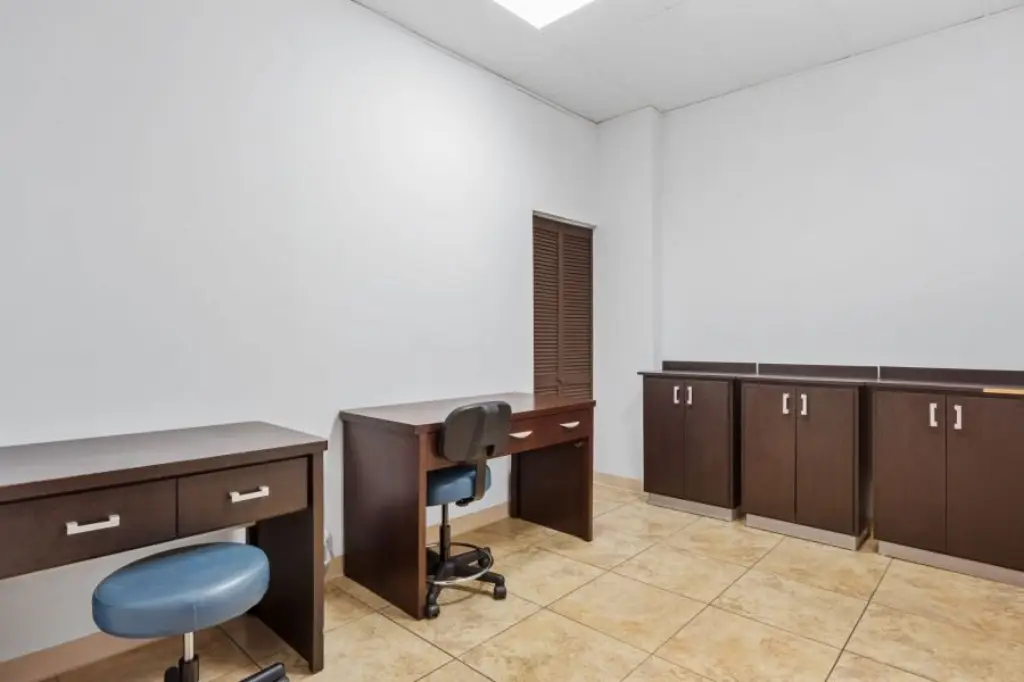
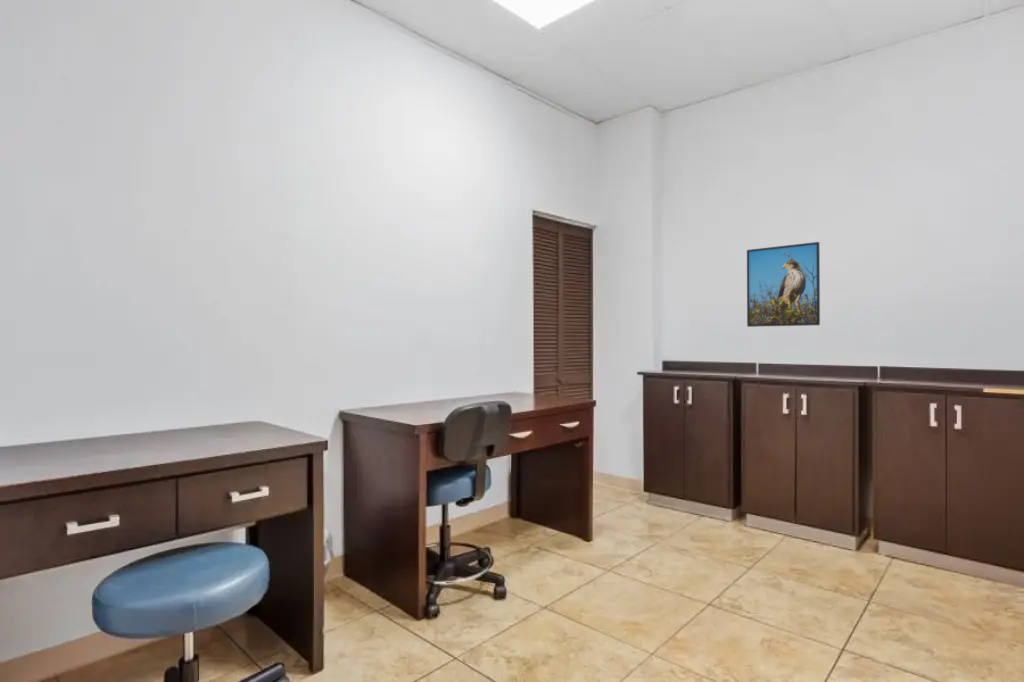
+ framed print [746,241,821,328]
